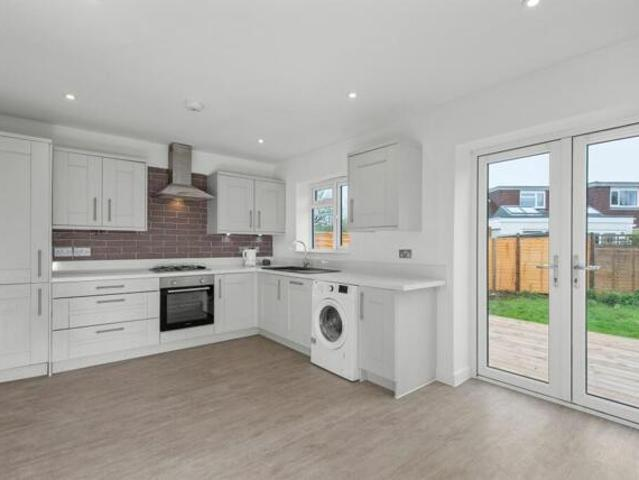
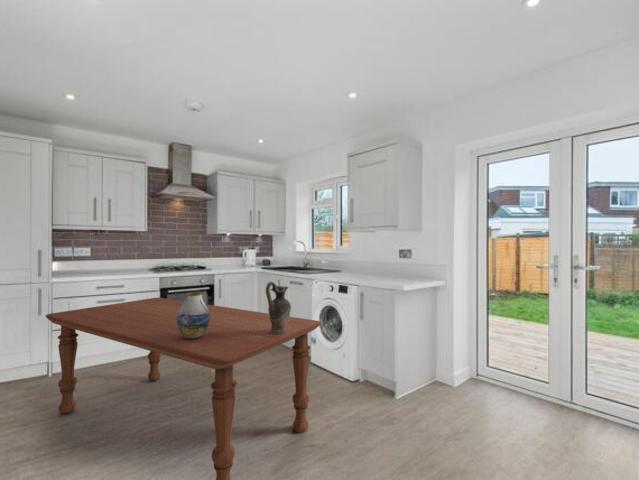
+ vase [176,292,210,339]
+ dining table [45,297,323,480]
+ ceramic pitcher [265,281,292,334]
